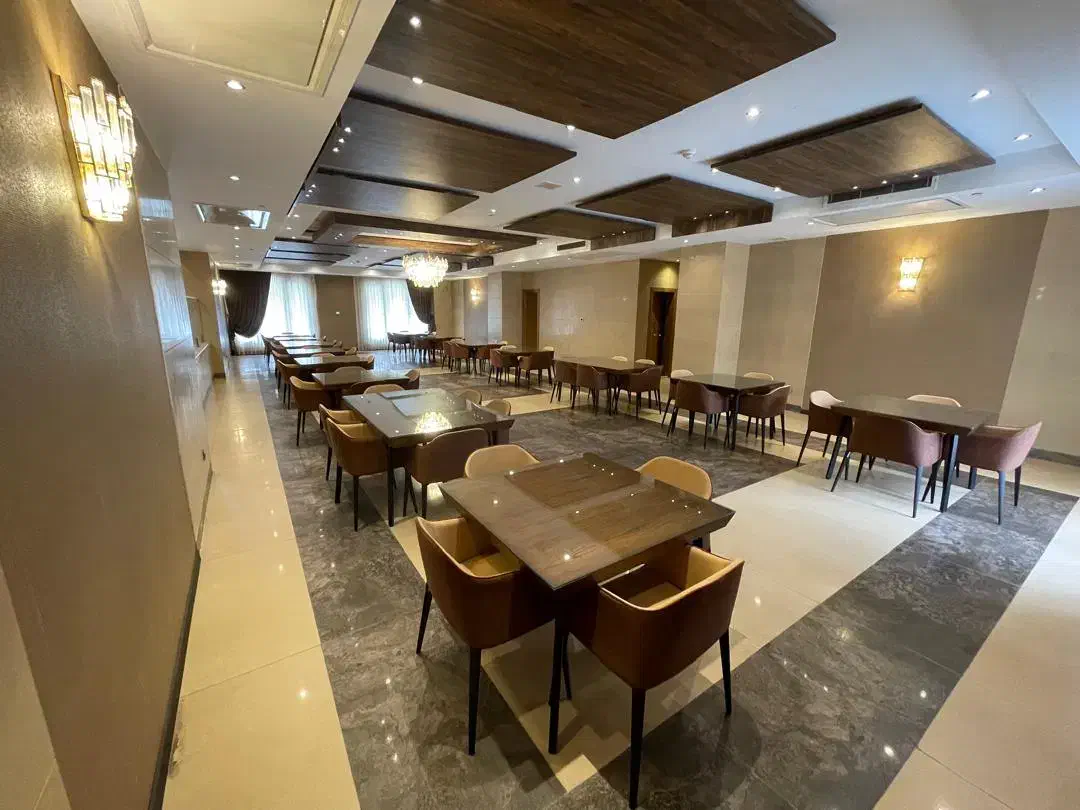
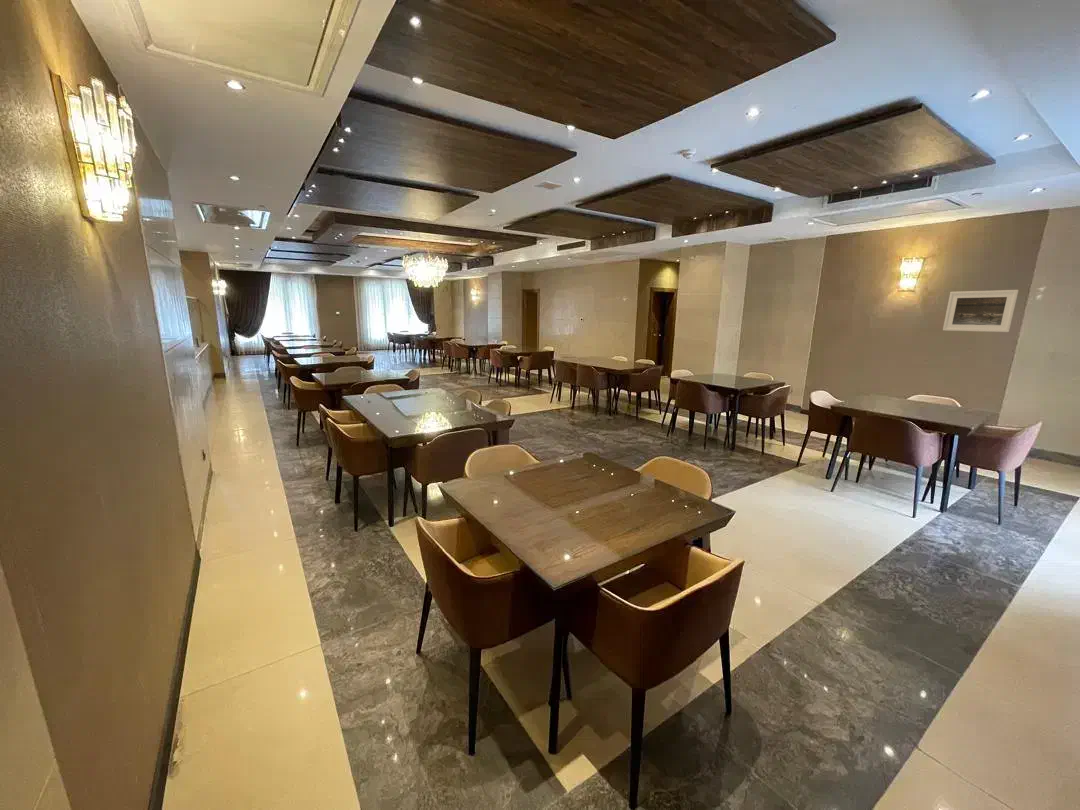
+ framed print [942,289,1019,333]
